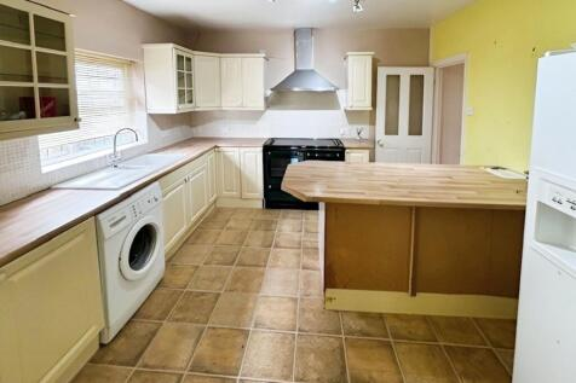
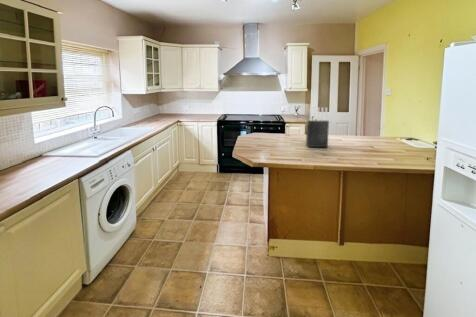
+ knife block [305,106,330,148]
